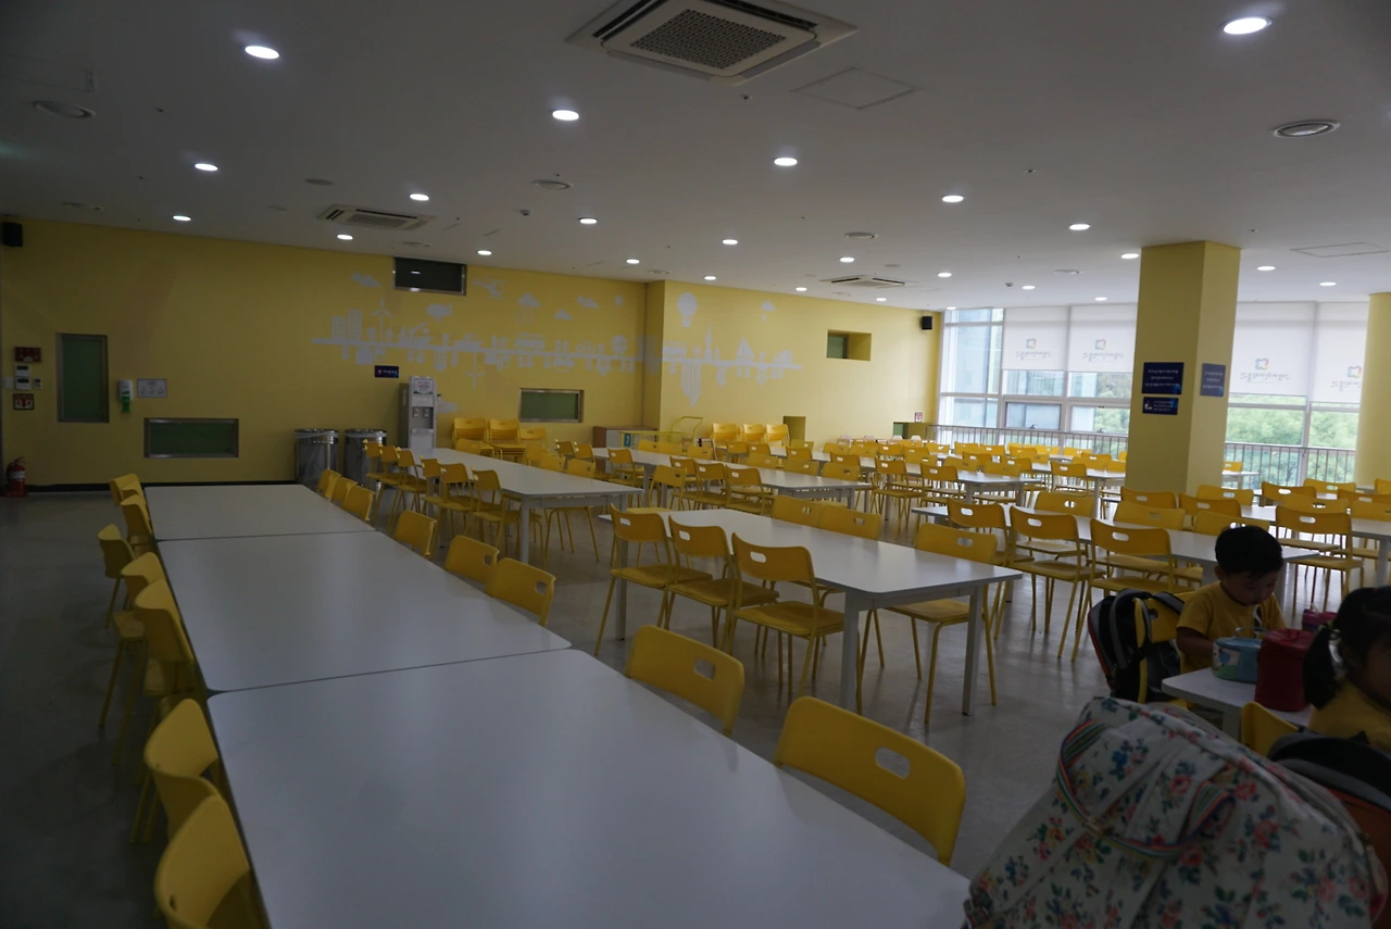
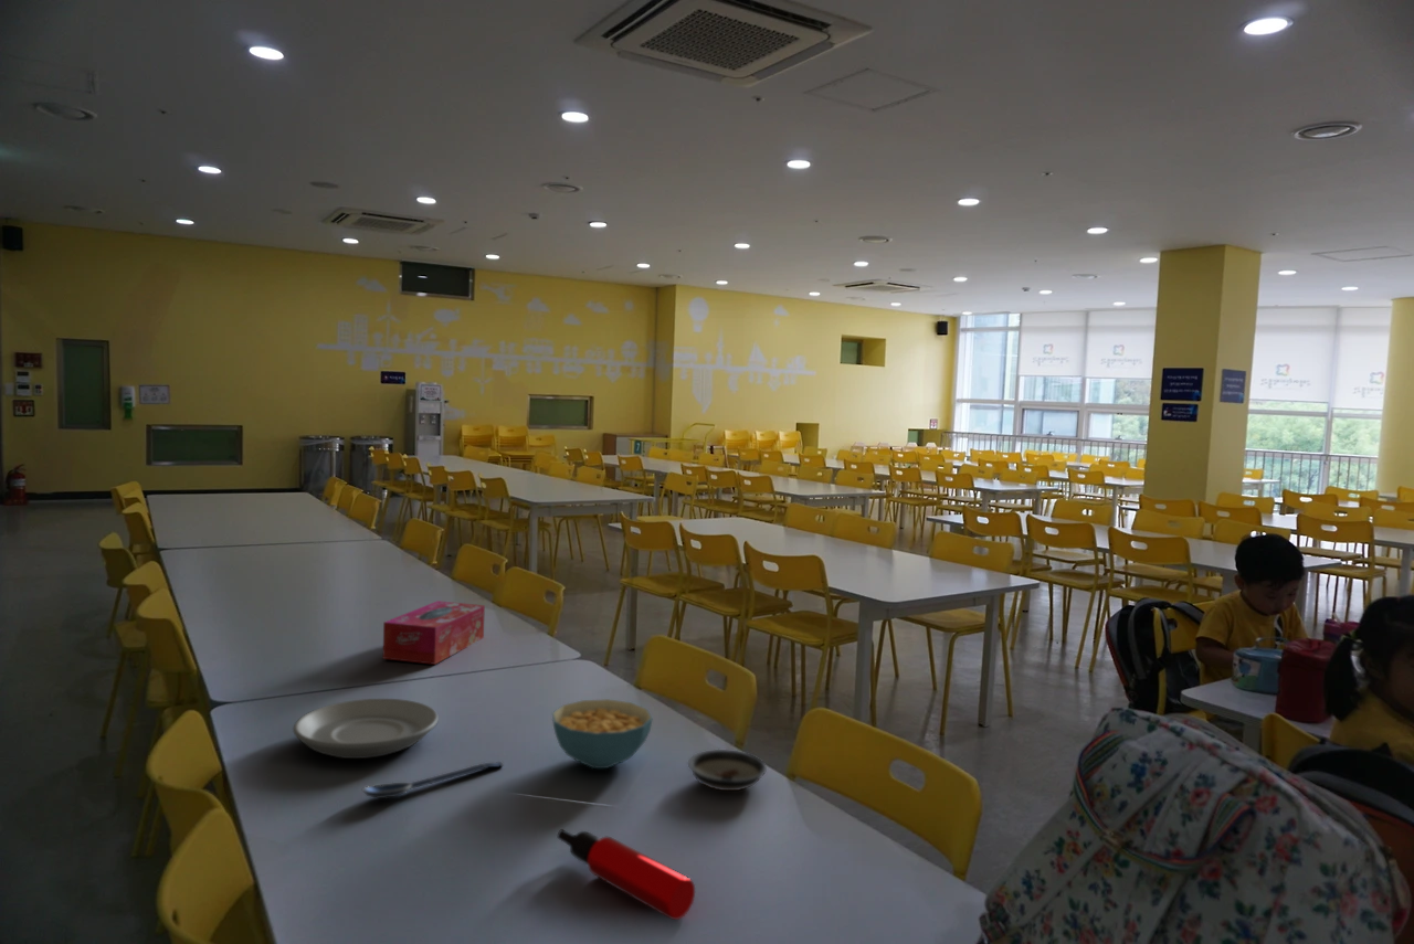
+ cereal bowl [551,698,654,770]
+ spoon [361,761,504,799]
+ tissue box [382,600,486,666]
+ saucer [687,749,768,792]
+ water bottle [556,828,696,921]
+ plate [292,698,440,760]
